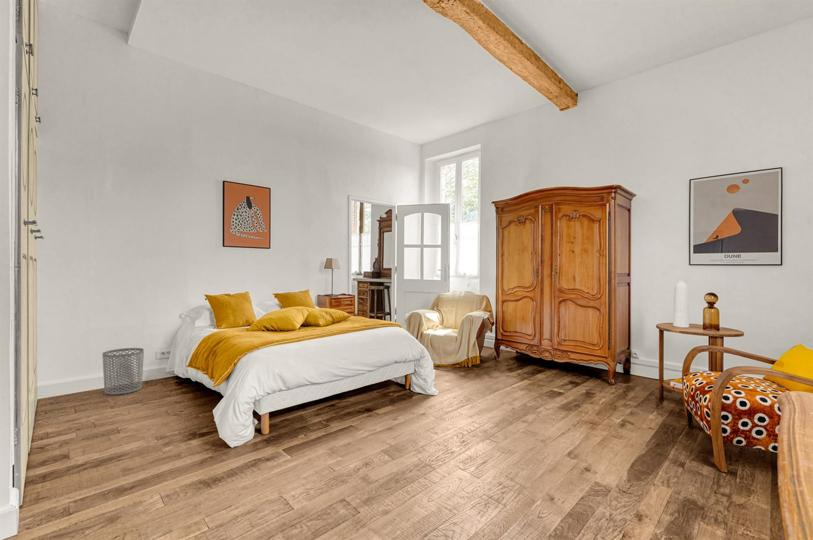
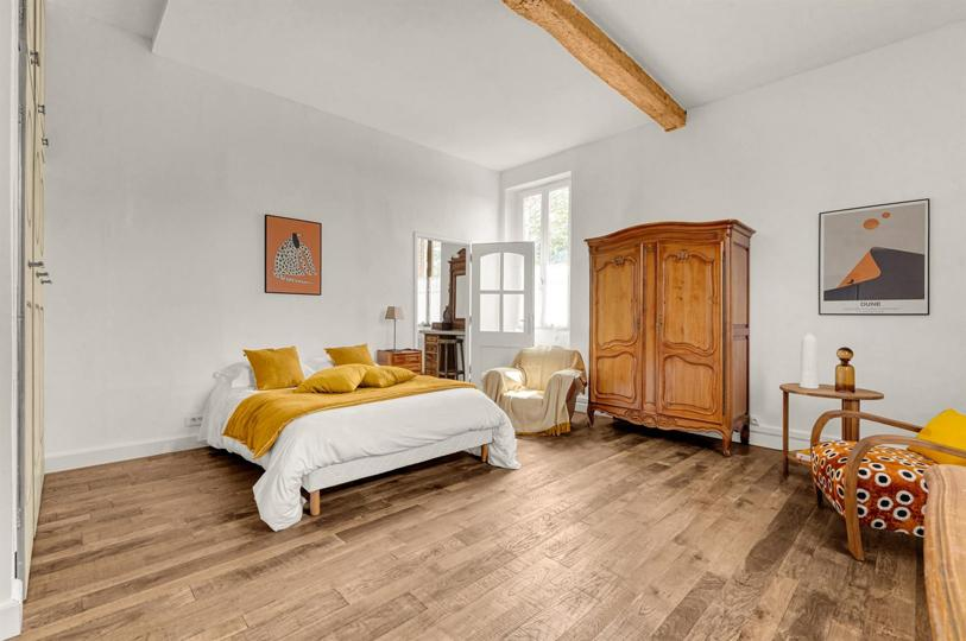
- waste bin [102,347,145,396]
